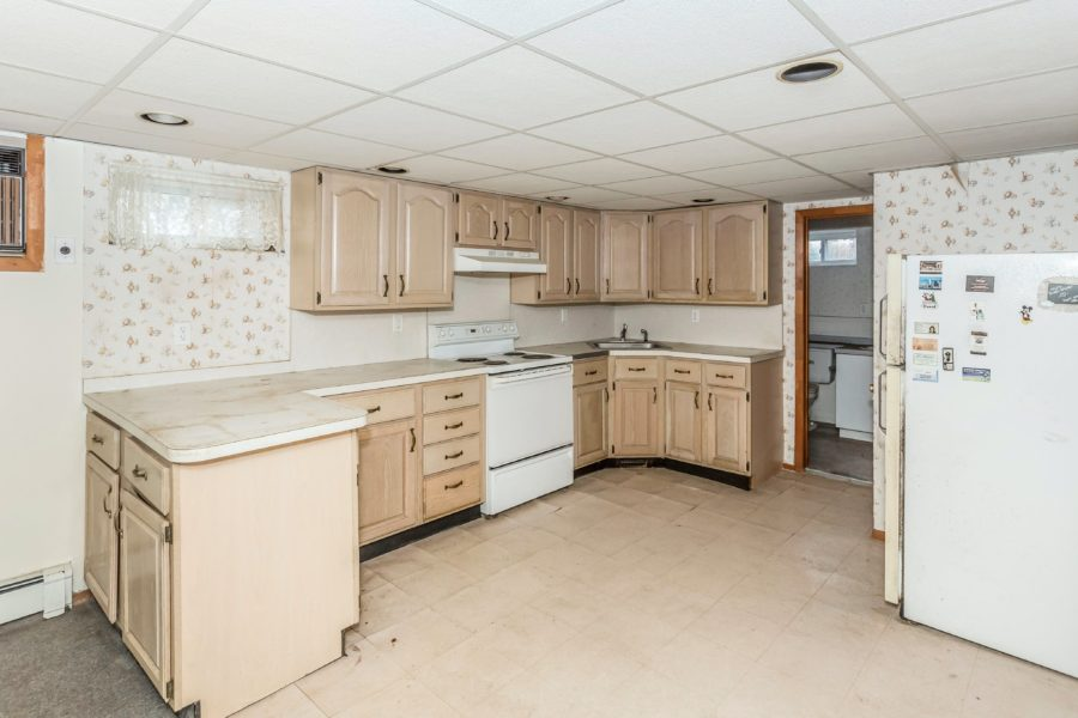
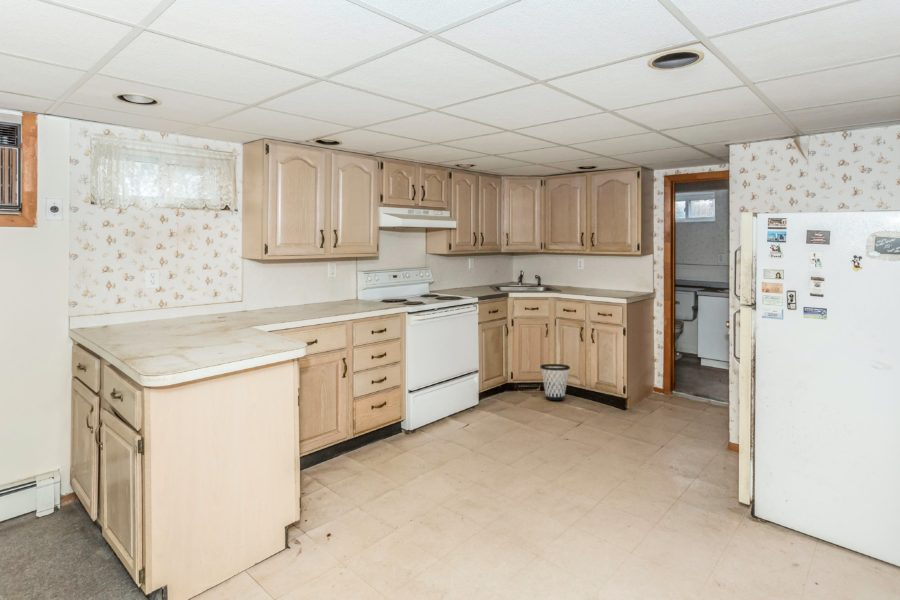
+ wastebasket [539,363,571,401]
